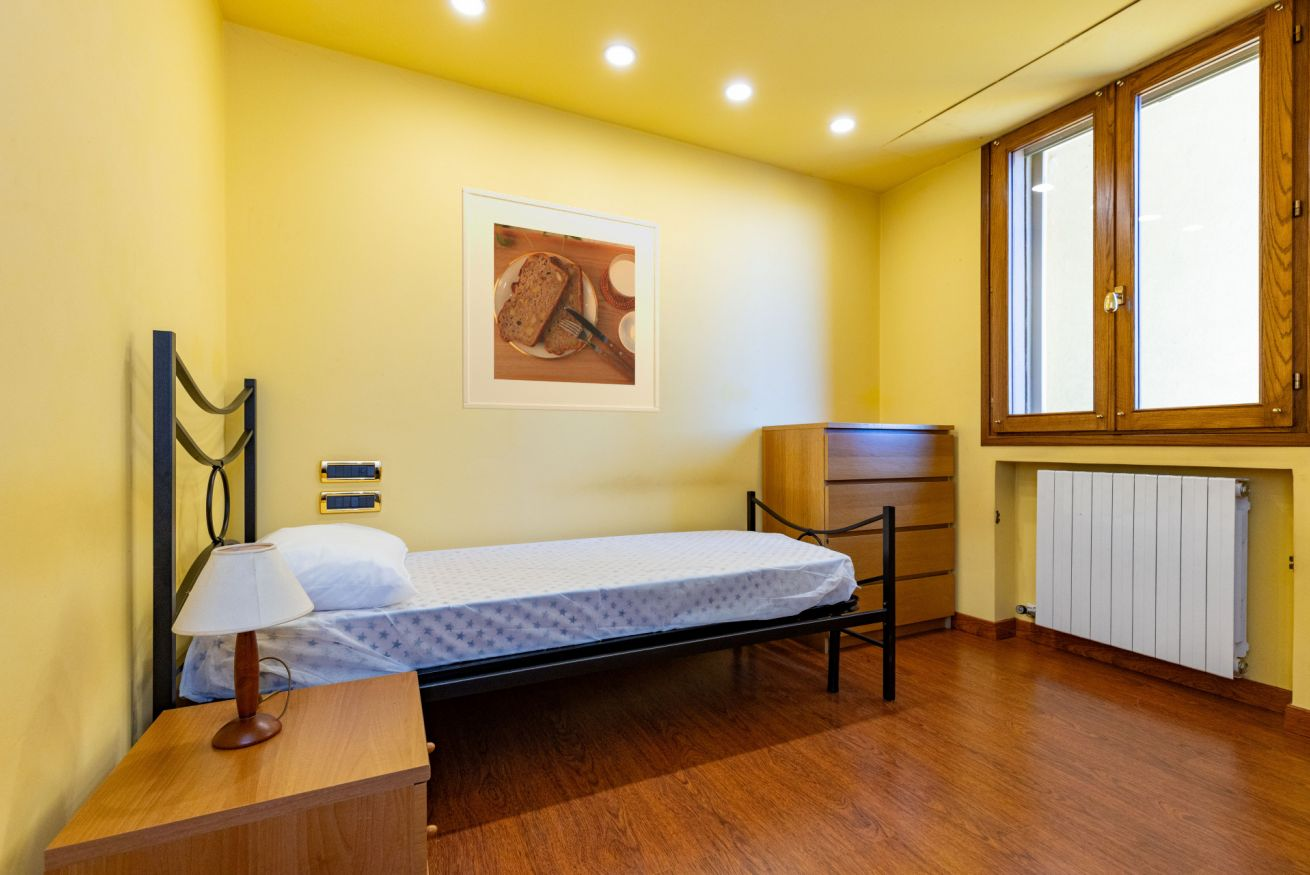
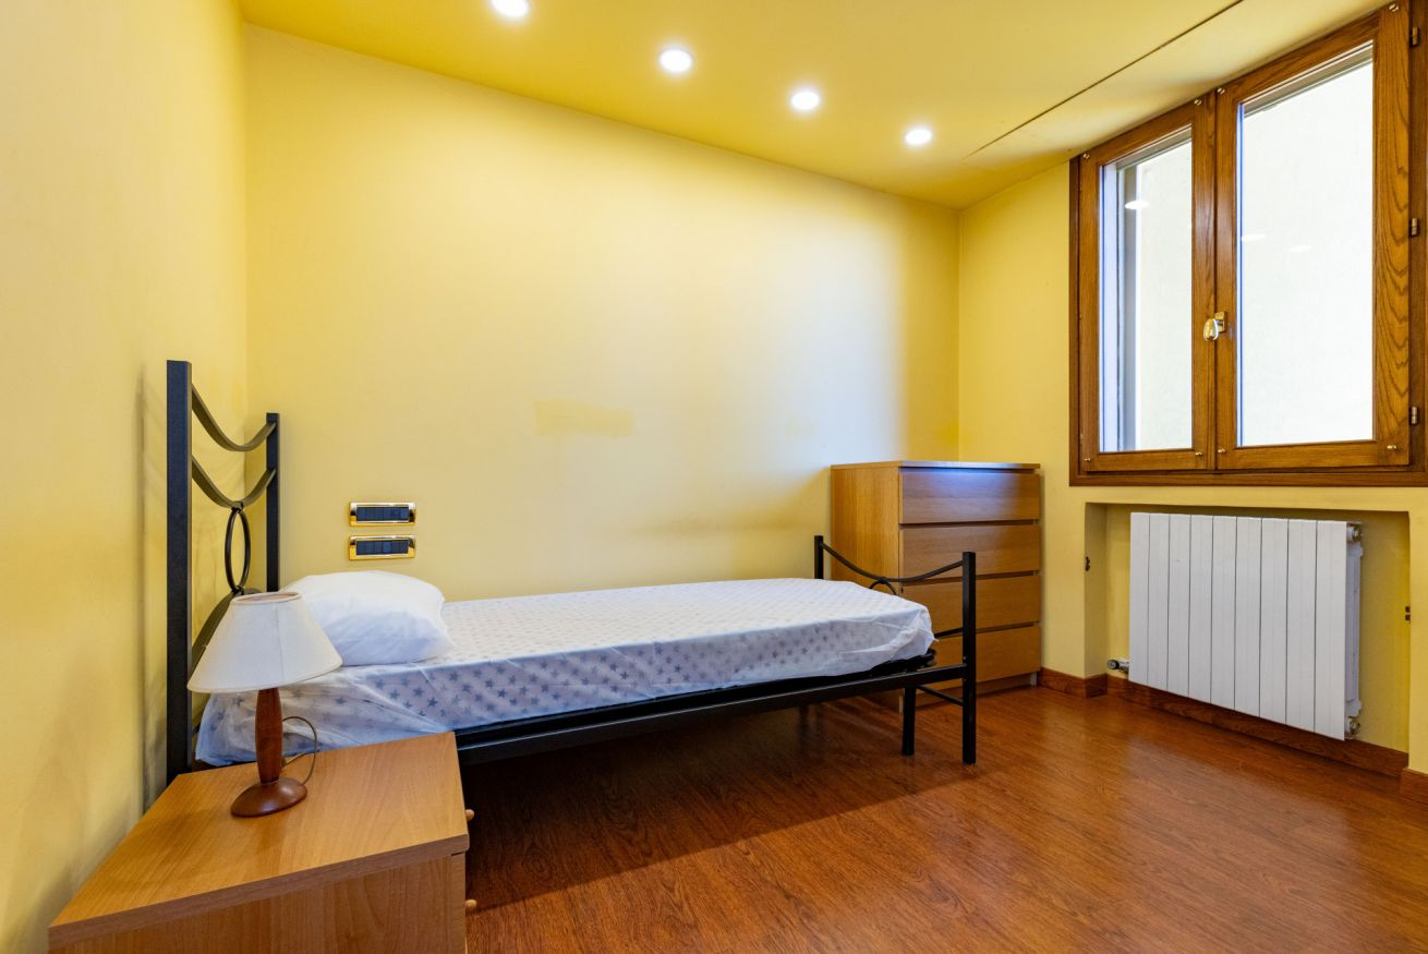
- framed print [461,186,660,413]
